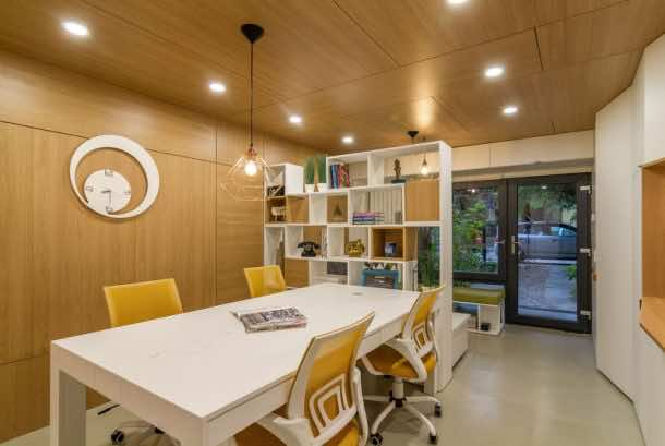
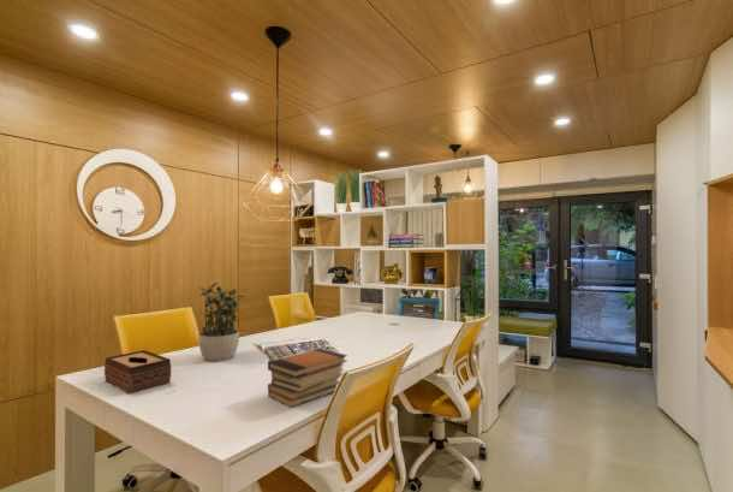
+ tissue box [103,349,172,395]
+ book stack [267,348,348,409]
+ potted plant [197,281,246,362]
